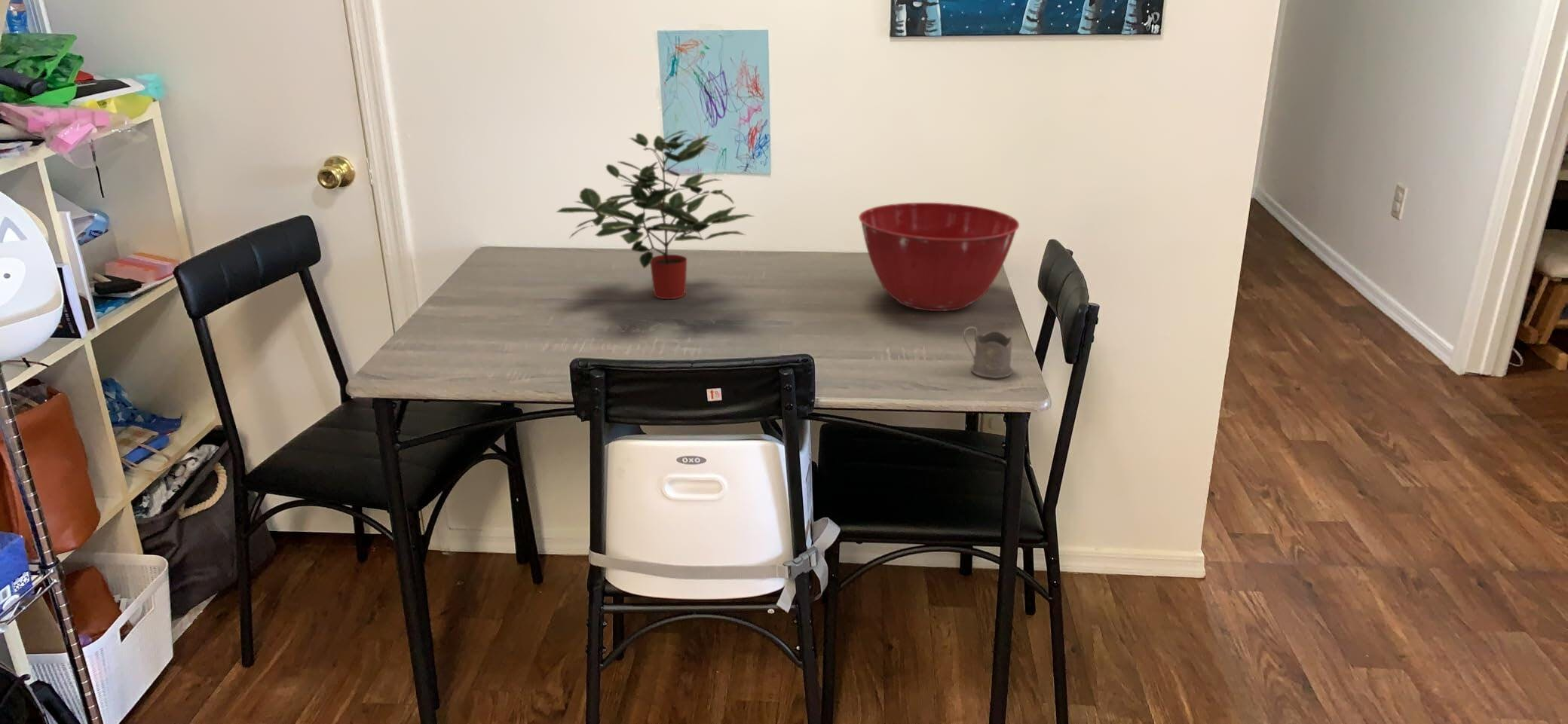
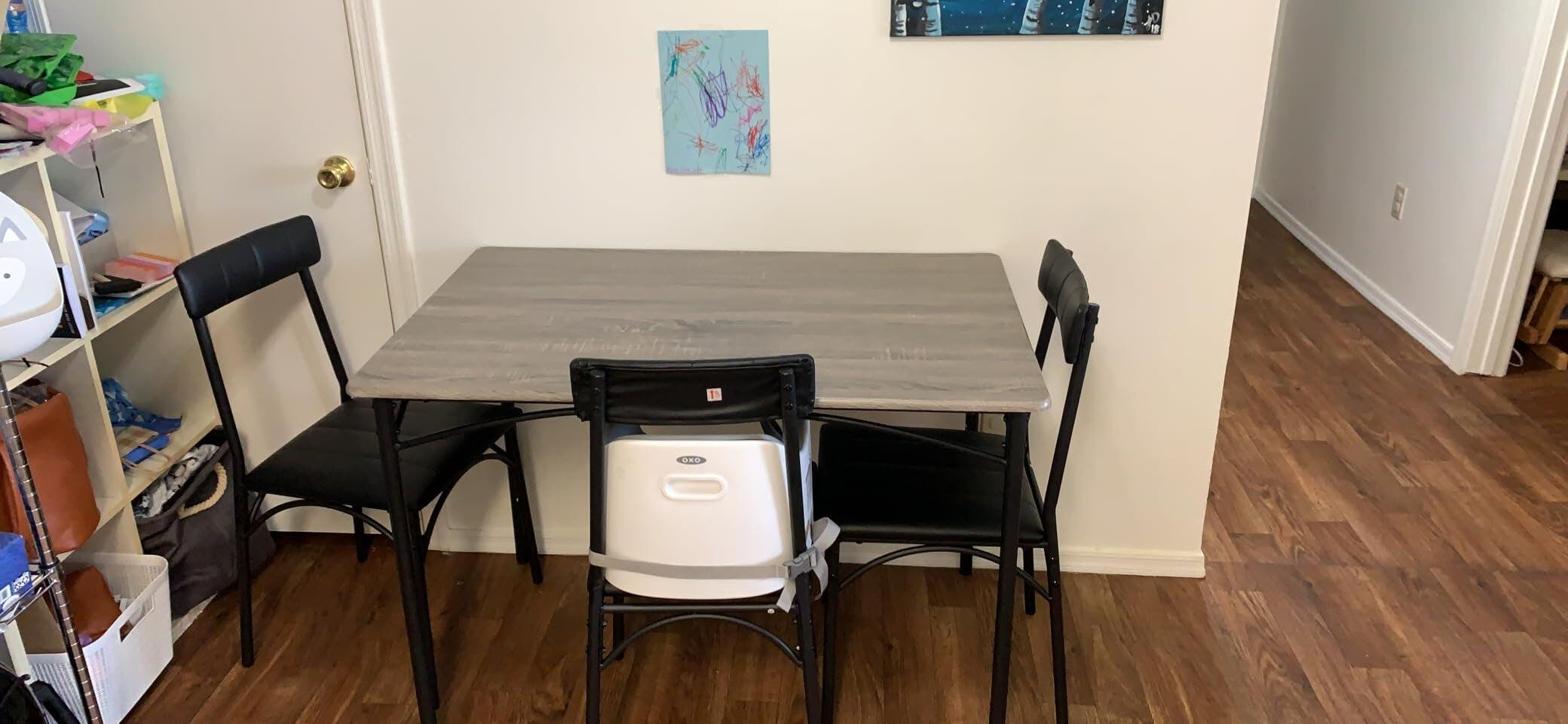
- mixing bowl [858,202,1020,312]
- tea glass holder [963,325,1014,378]
- potted plant [555,130,756,300]
